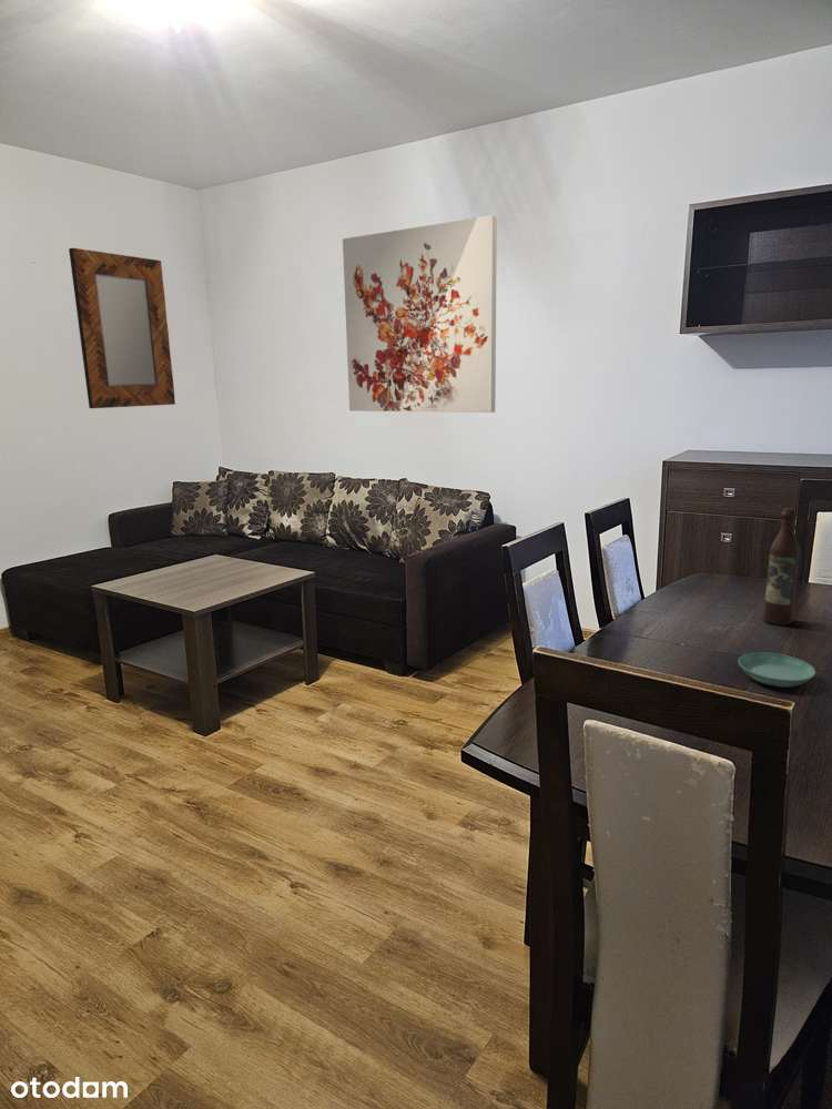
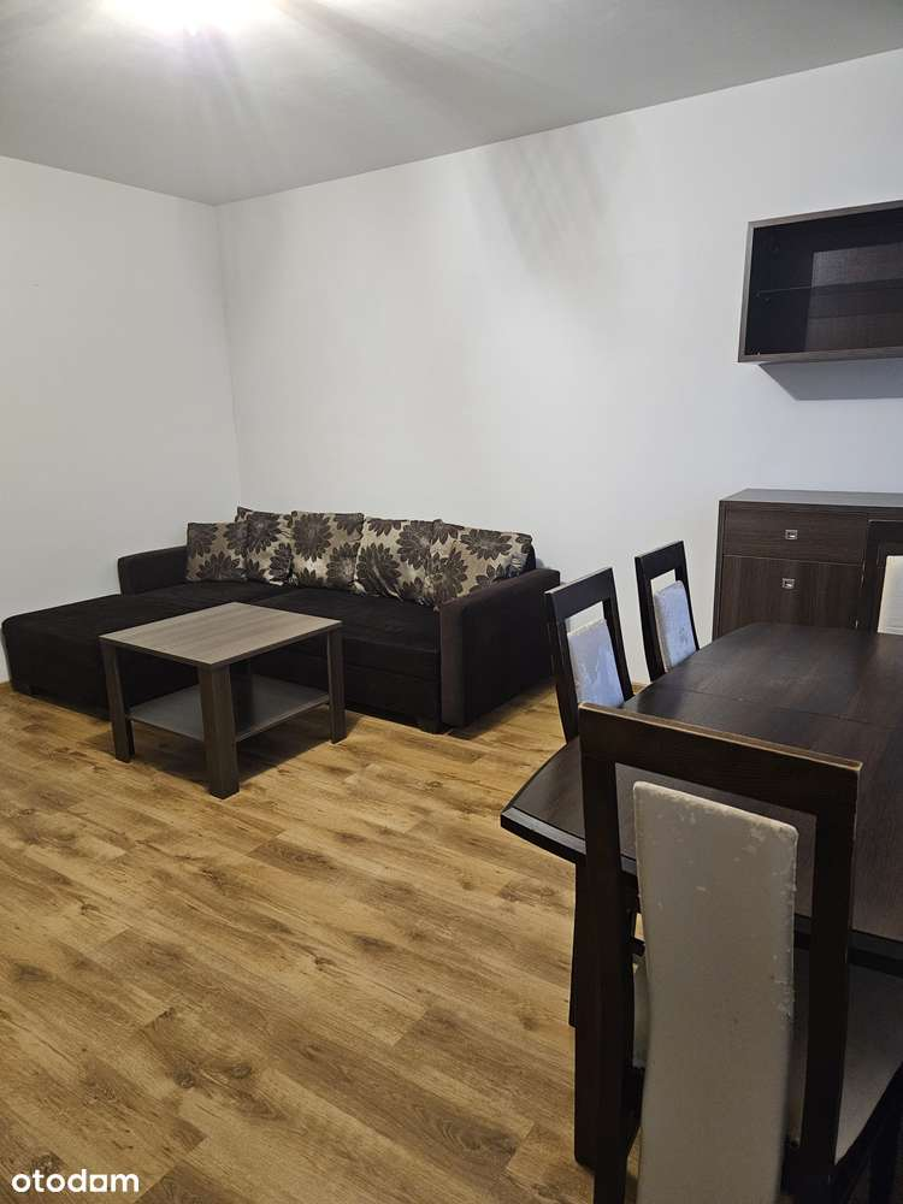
- wine bottle [762,507,801,627]
- wall art [342,214,498,414]
- home mirror [68,247,176,409]
- saucer [738,652,816,688]
